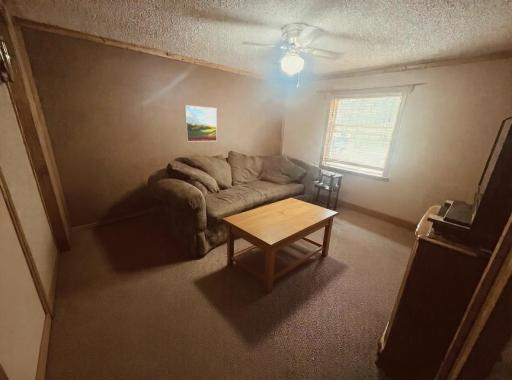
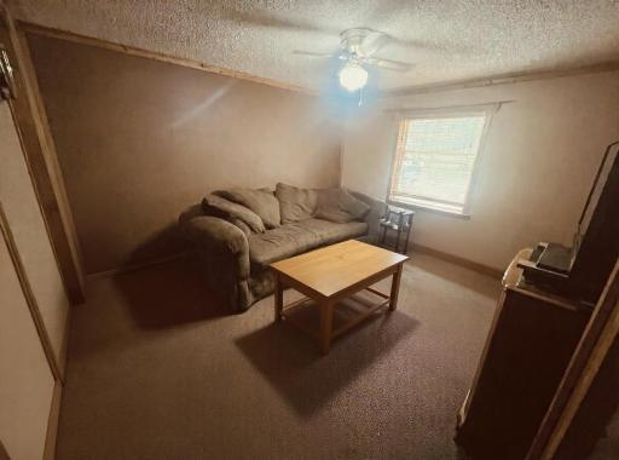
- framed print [184,104,218,143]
